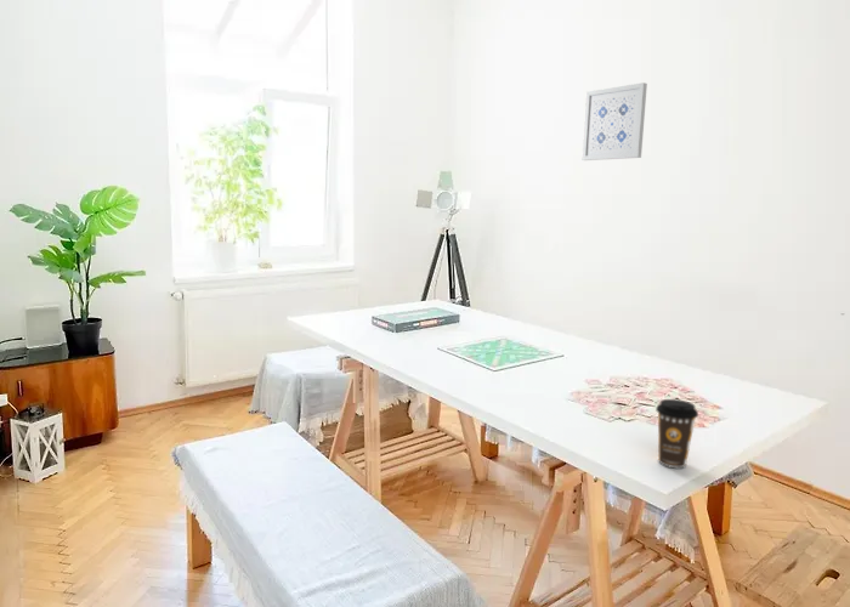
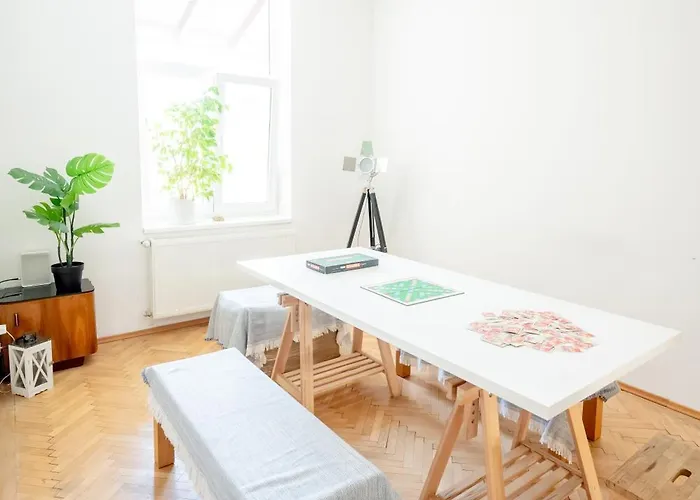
- wall art [580,81,648,161]
- coffee cup [654,398,699,469]
